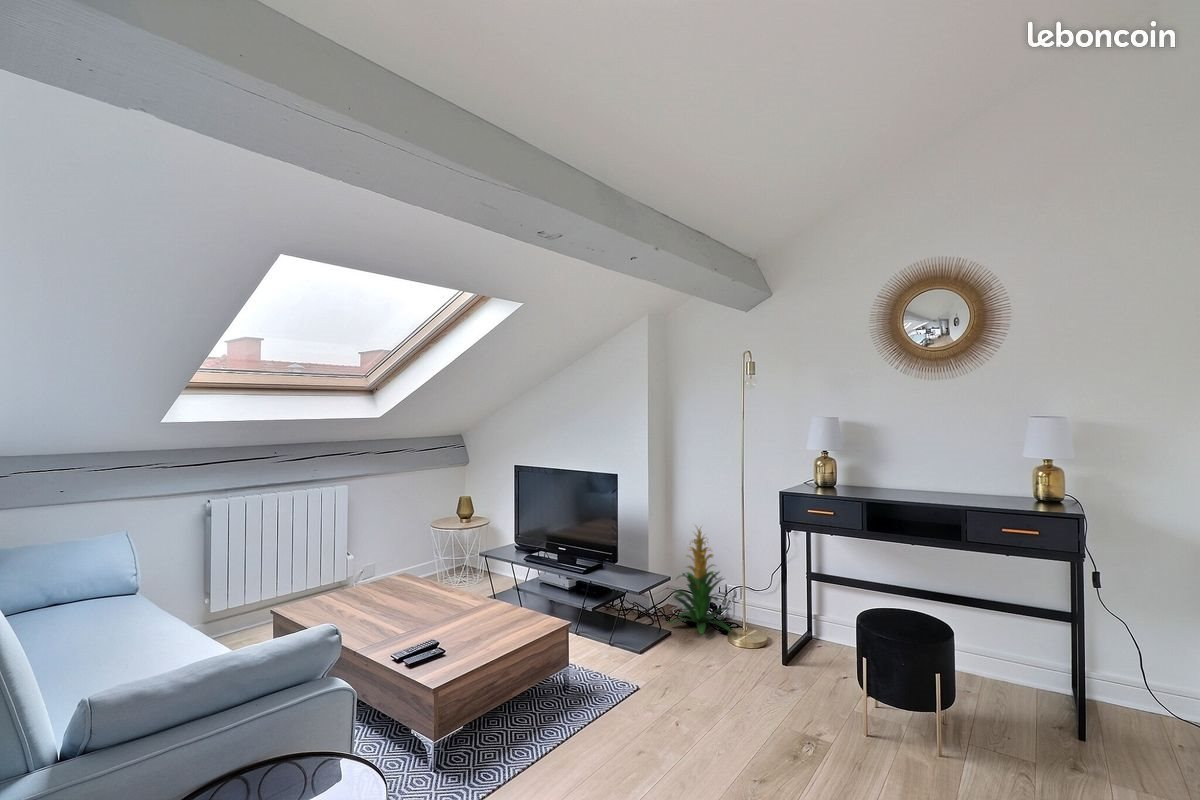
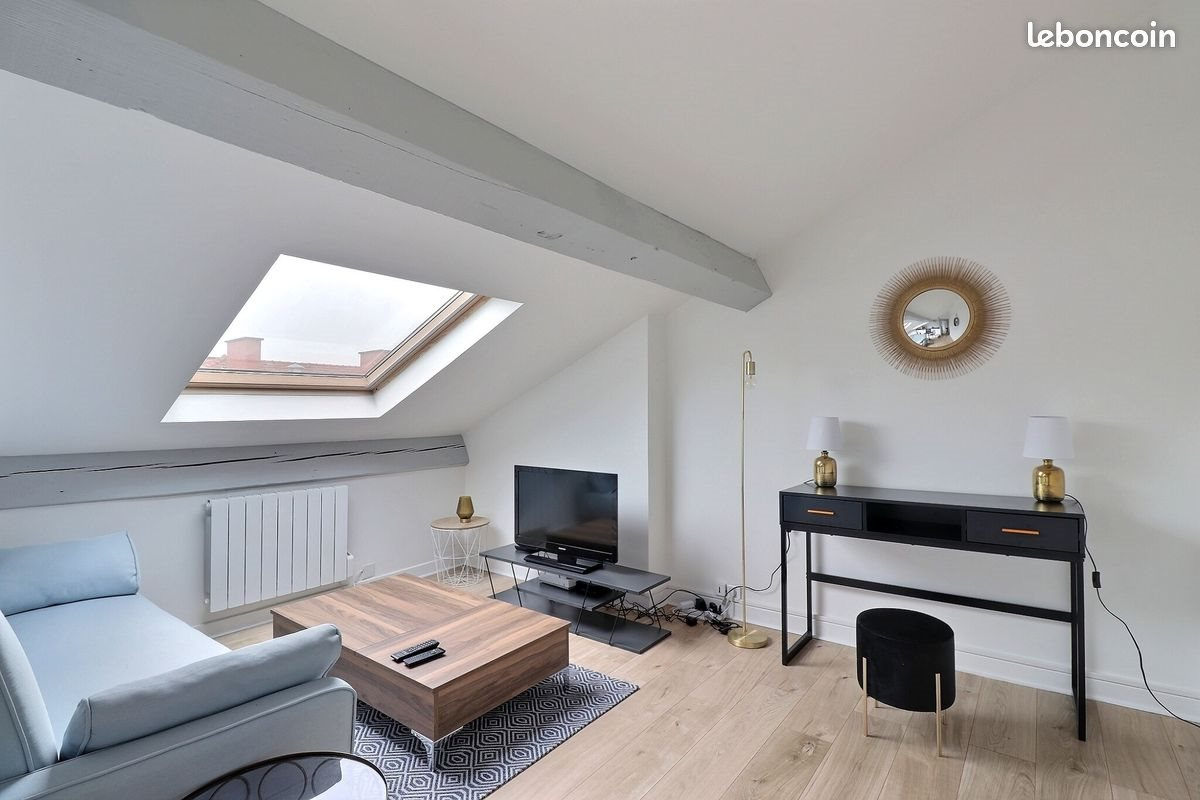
- indoor plant [667,522,732,636]
